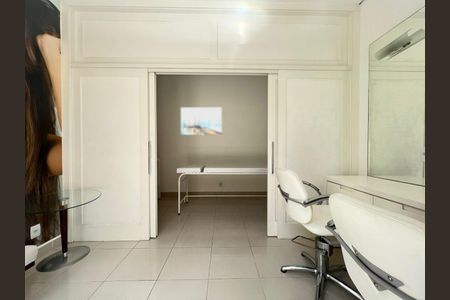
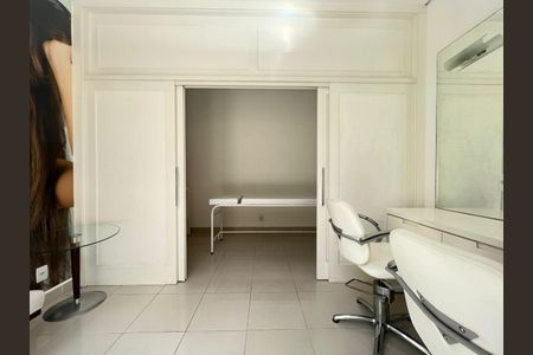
- wall art [180,107,223,136]
